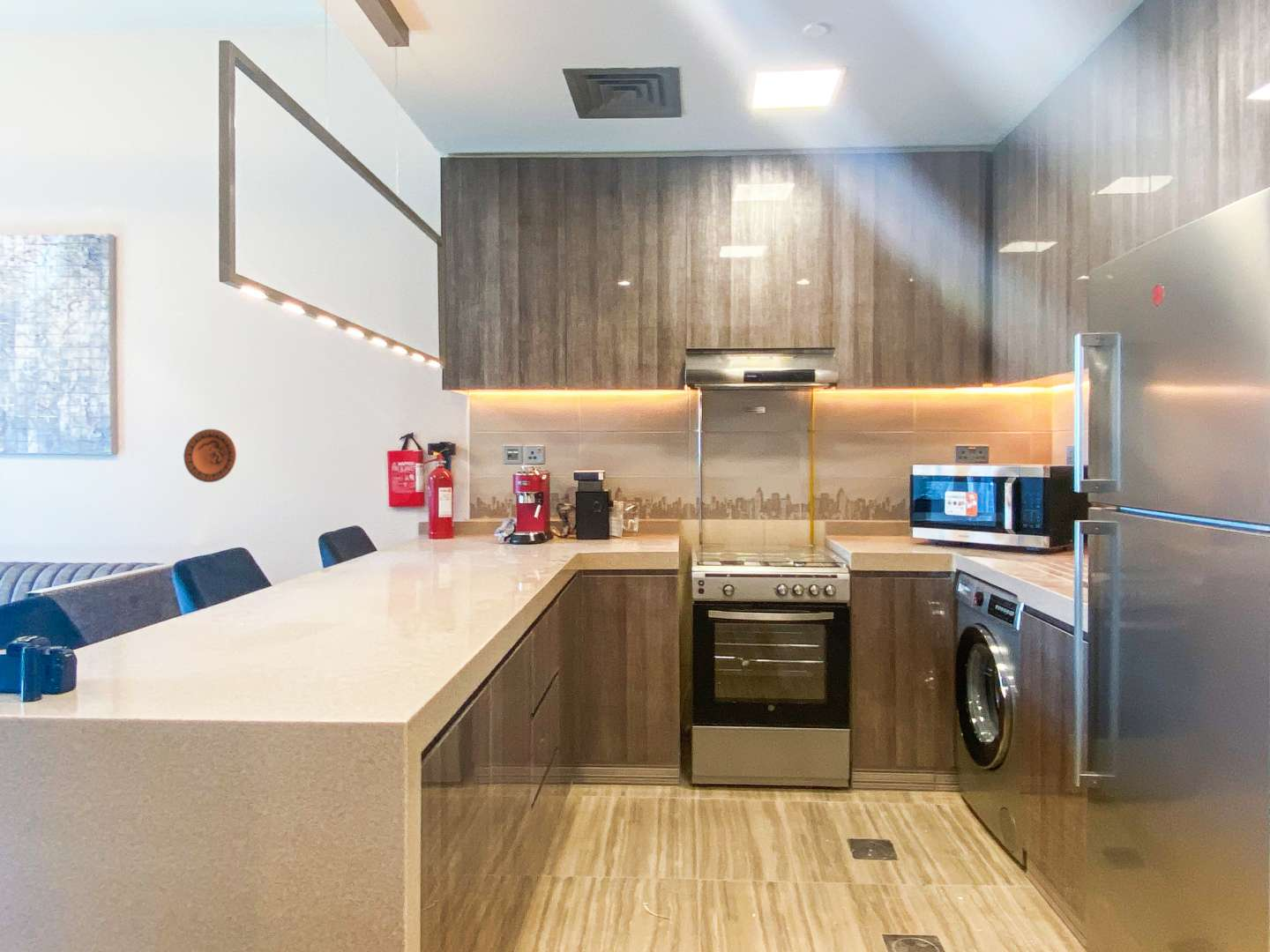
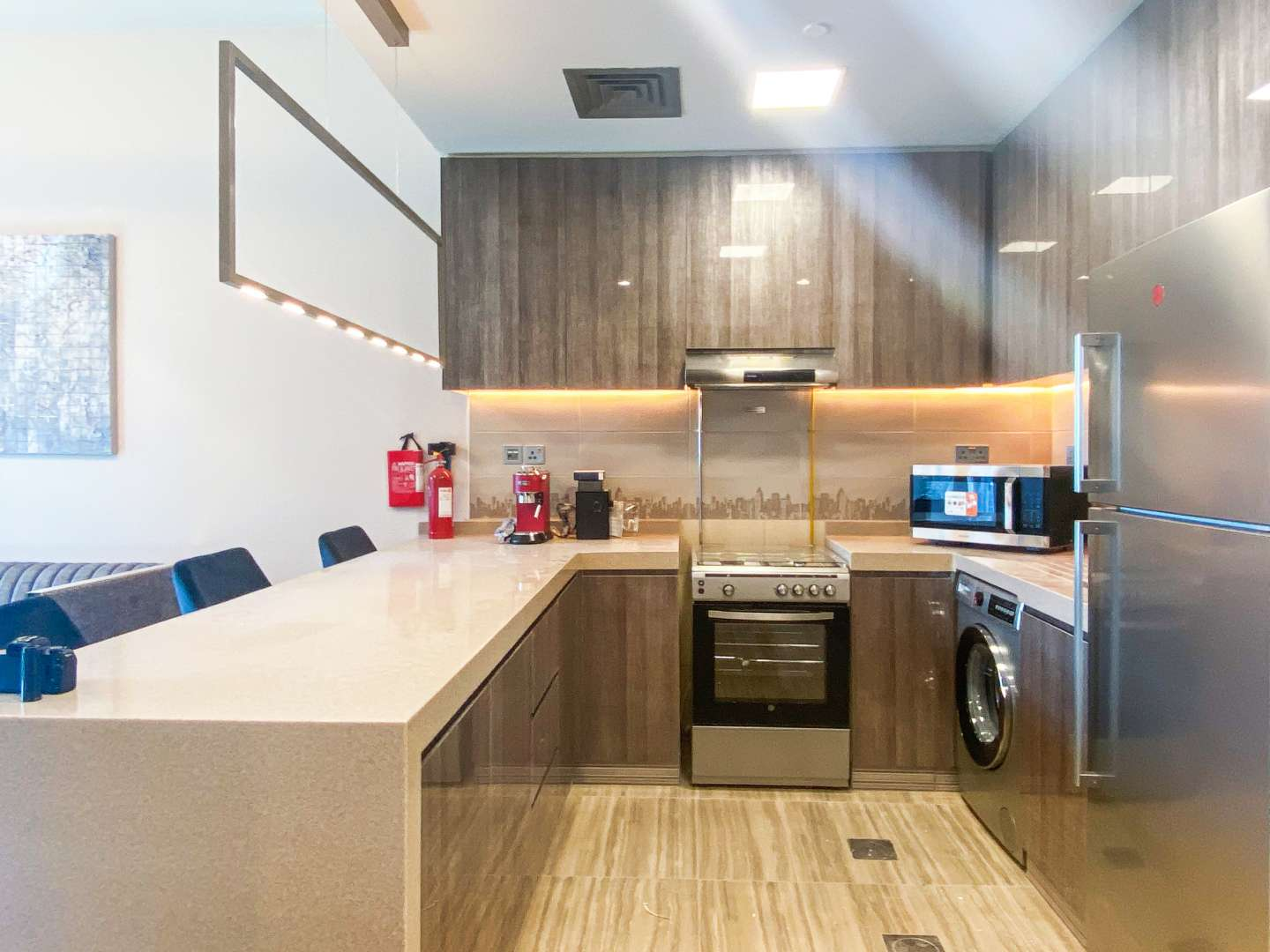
- decorative plate [183,428,237,483]
